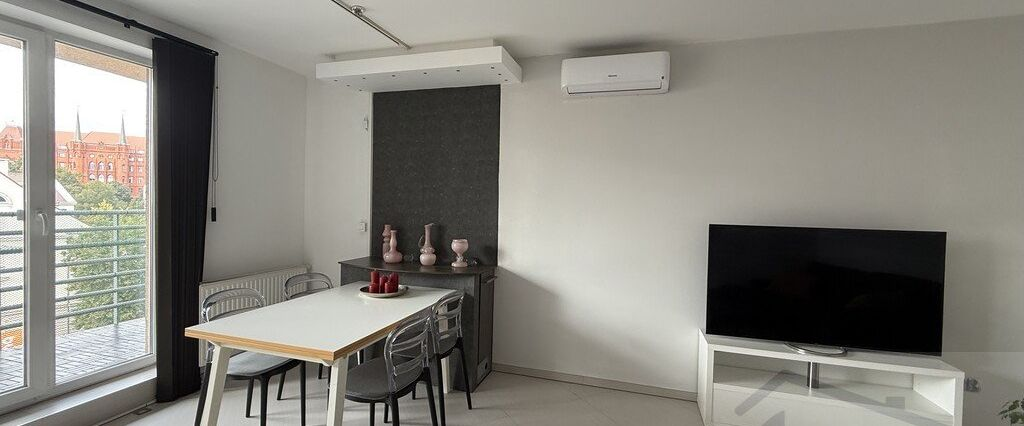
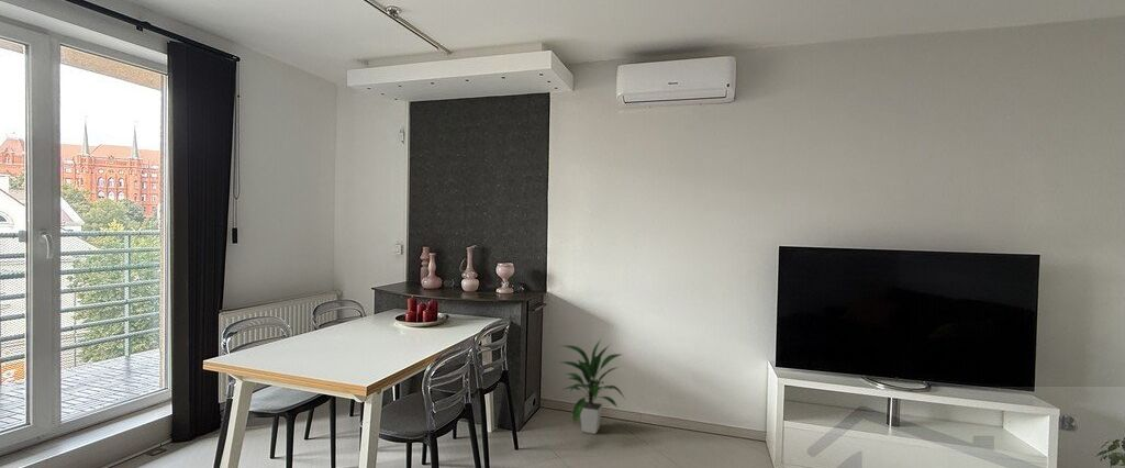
+ indoor plant [557,338,625,435]
